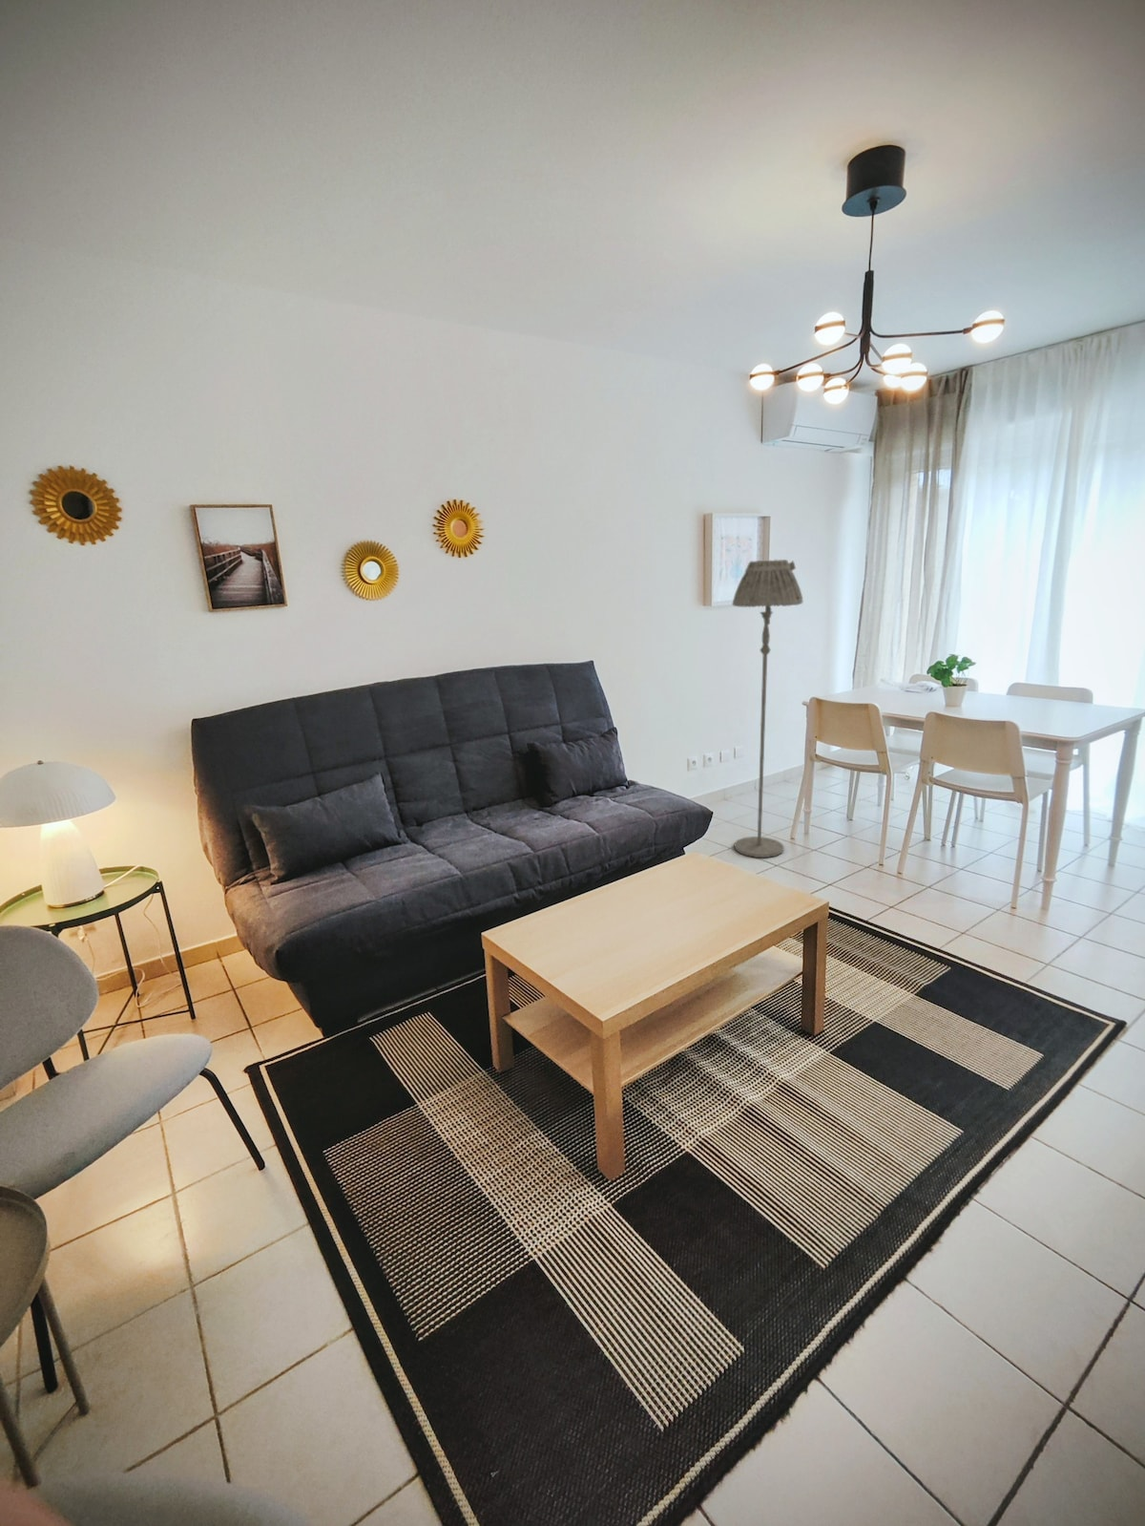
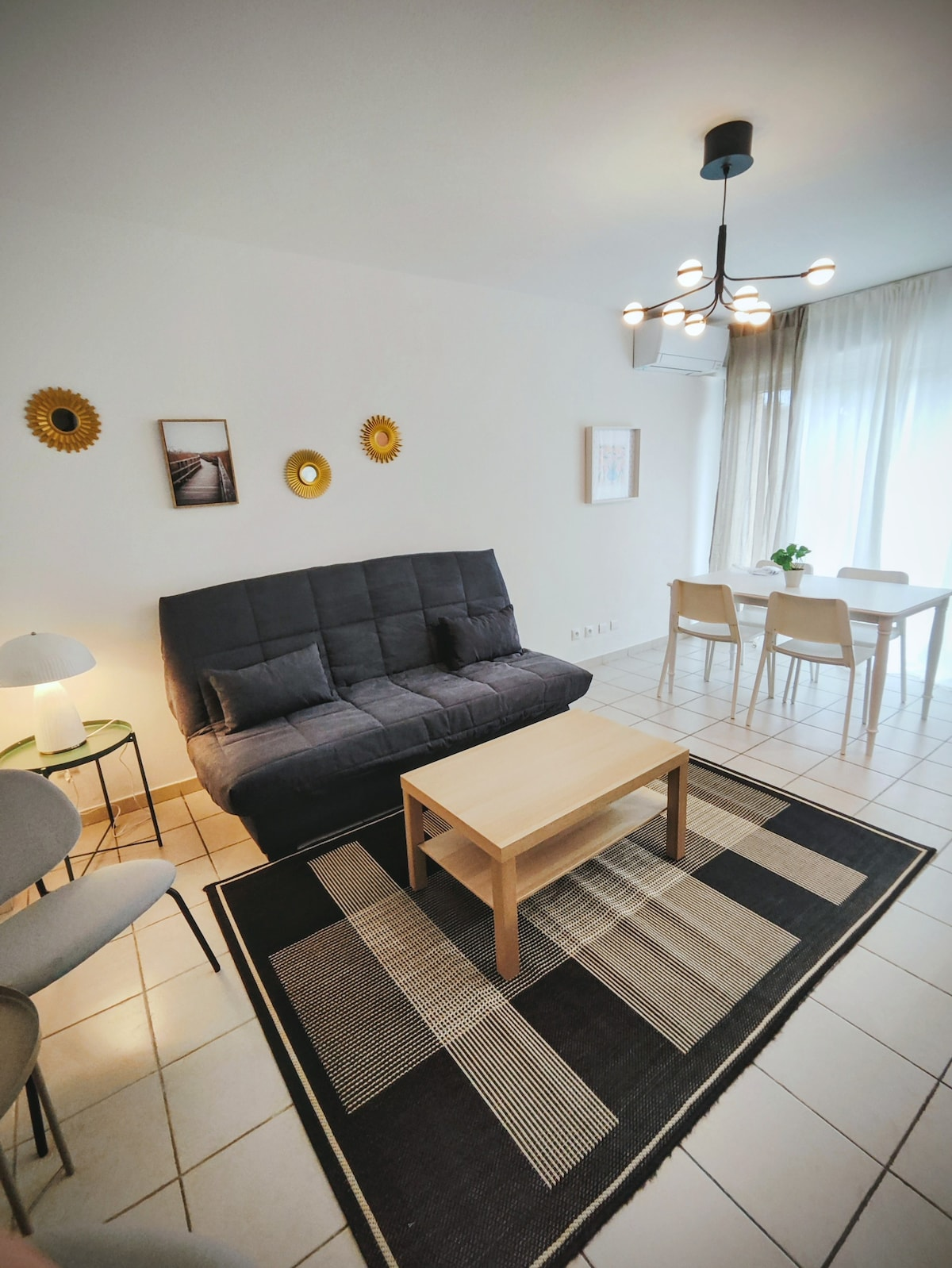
- floor lamp [731,558,803,858]
